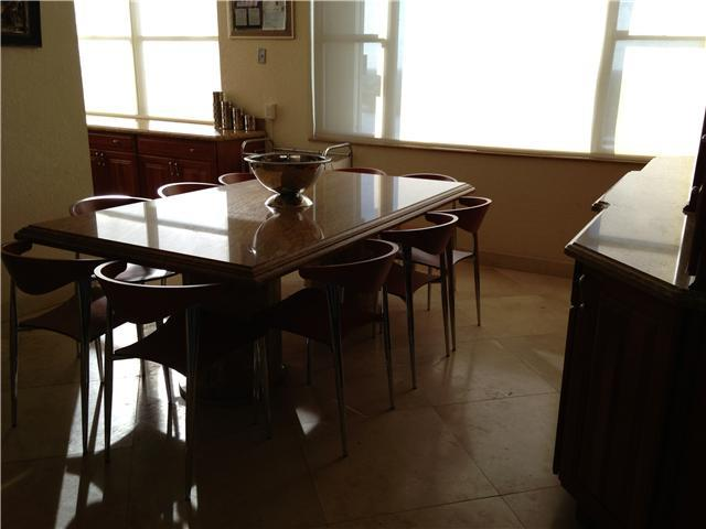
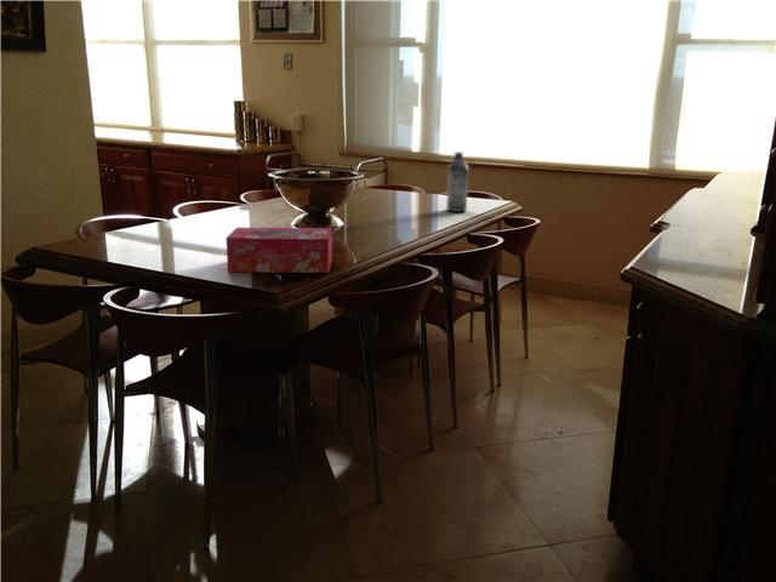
+ water bottle [445,150,469,213]
+ tissue box [224,227,333,274]
